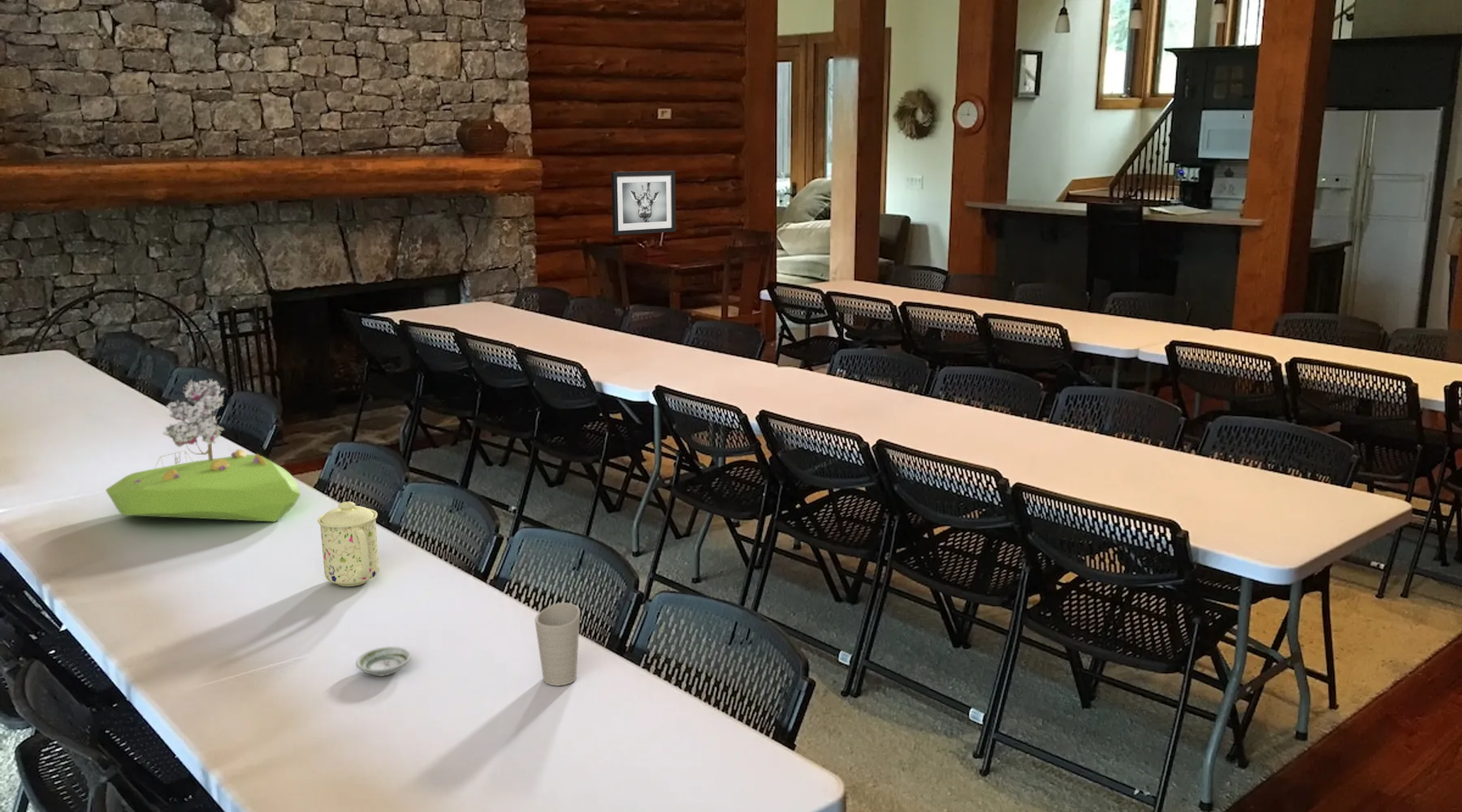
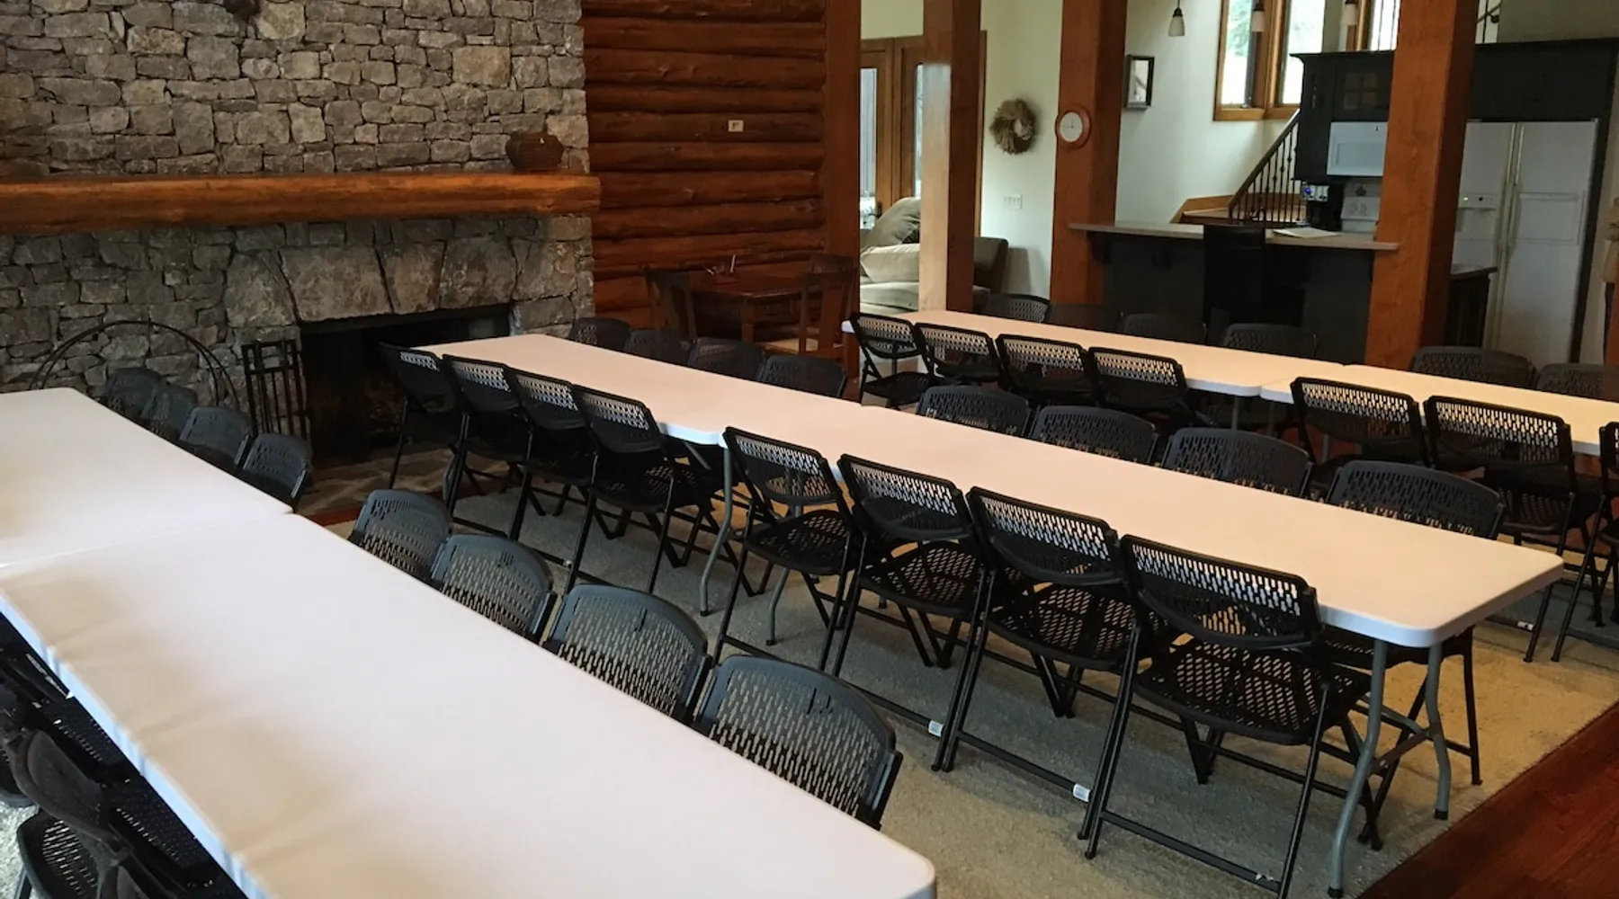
- mug [317,501,380,587]
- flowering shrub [105,378,301,523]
- saucer [355,646,412,676]
- cup [534,602,581,686]
- wall art [611,170,677,236]
